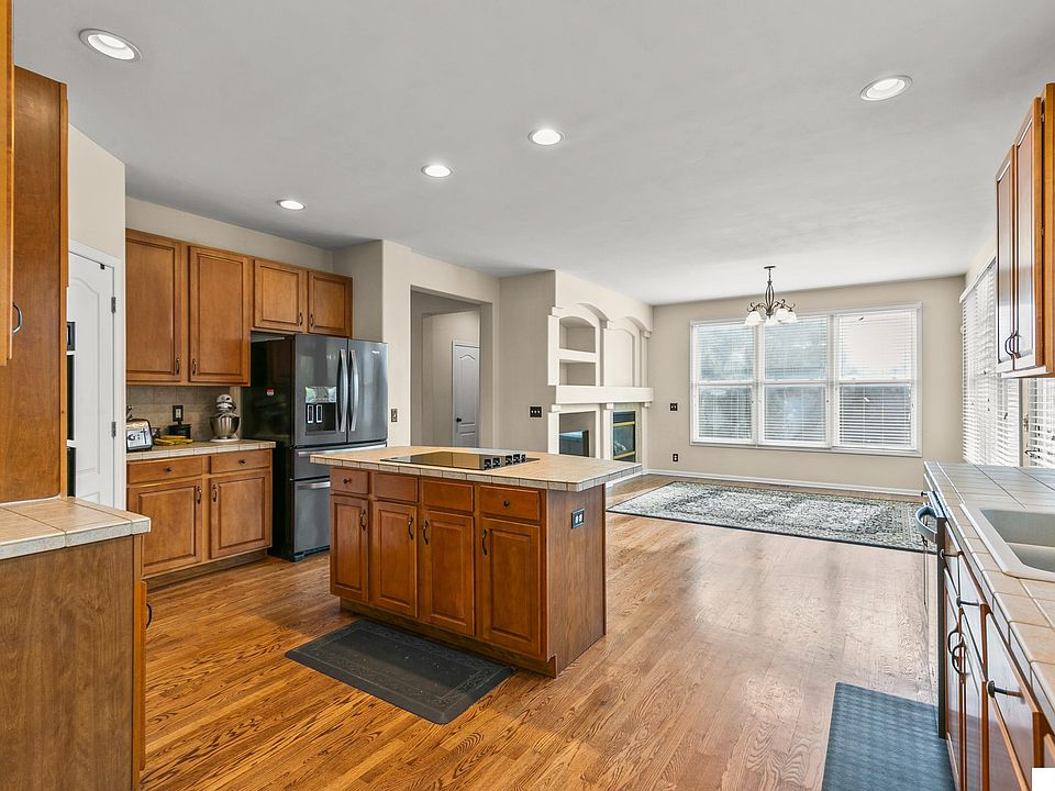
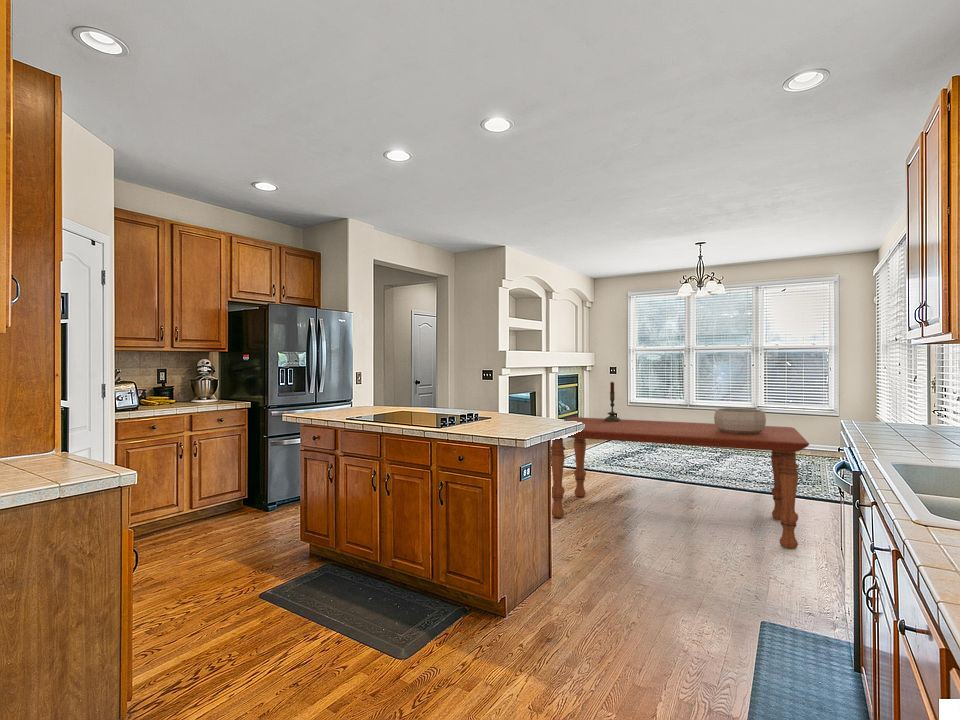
+ dining table [550,416,810,550]
+ candle [604,381,621,422]
+ decorative bowl [713,407,767,435]
